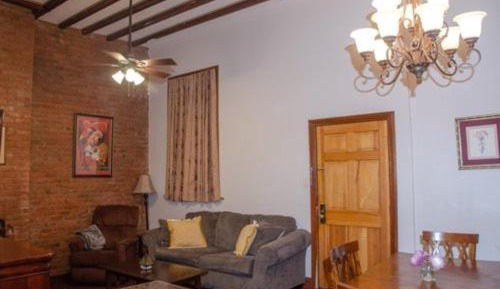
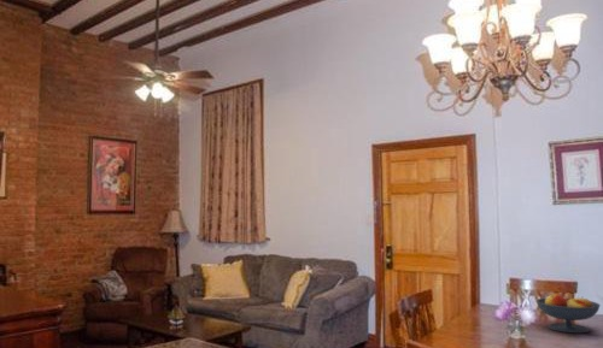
+ fruit bowl [535,293,602,335]
